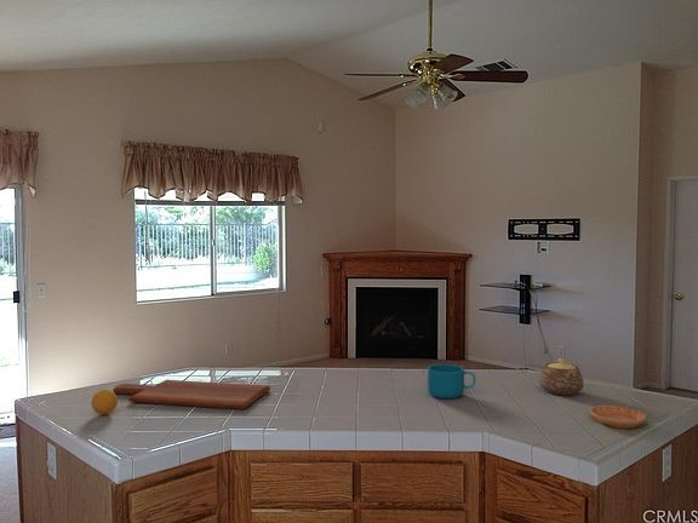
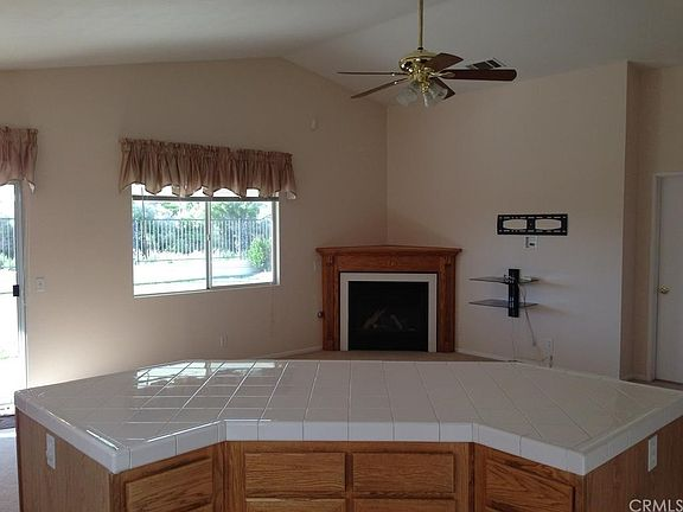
- teapot [538,357,585,396]
- cutting board [111,379,271,410]
- fruit [90,389,119,415]
- saucer [589,404,647,430]
- cup [427,363,476,400]
